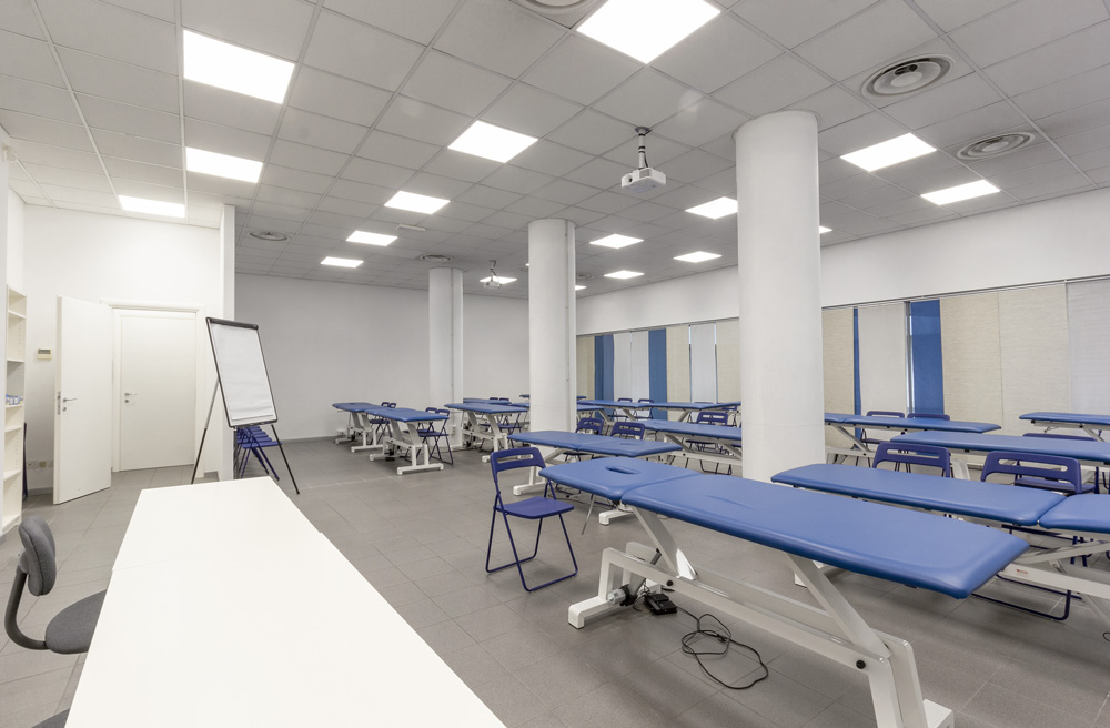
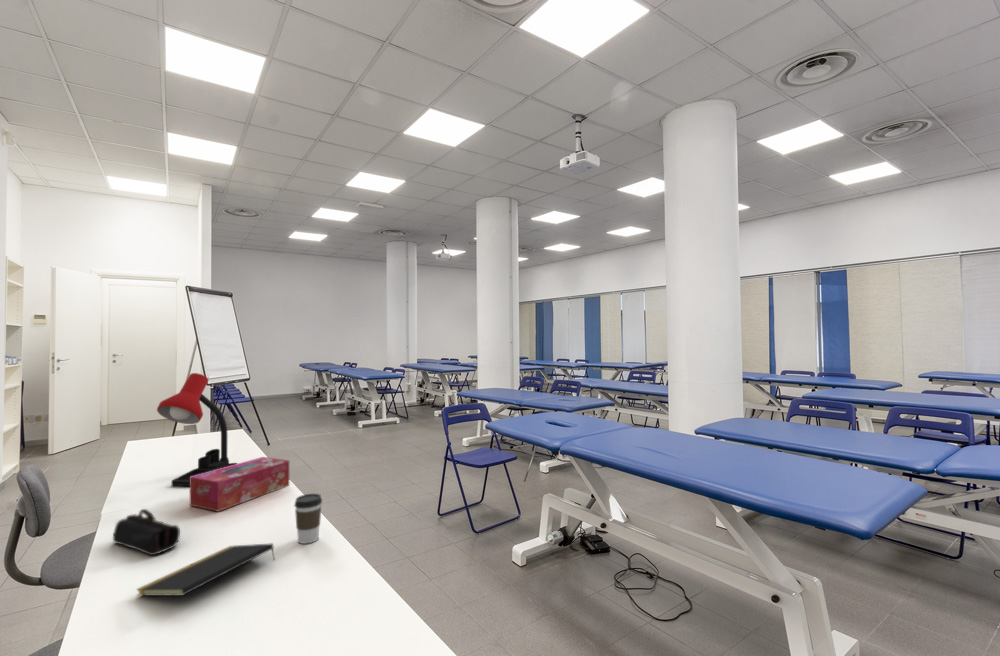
+ notepad [135,542,276,597]
+ desk lamp [156,372,238,487]
+ tissue box [189,456,290,512]
+ coffee cup [293,493,323,545]
+ pencil case [112,508,181,556]
